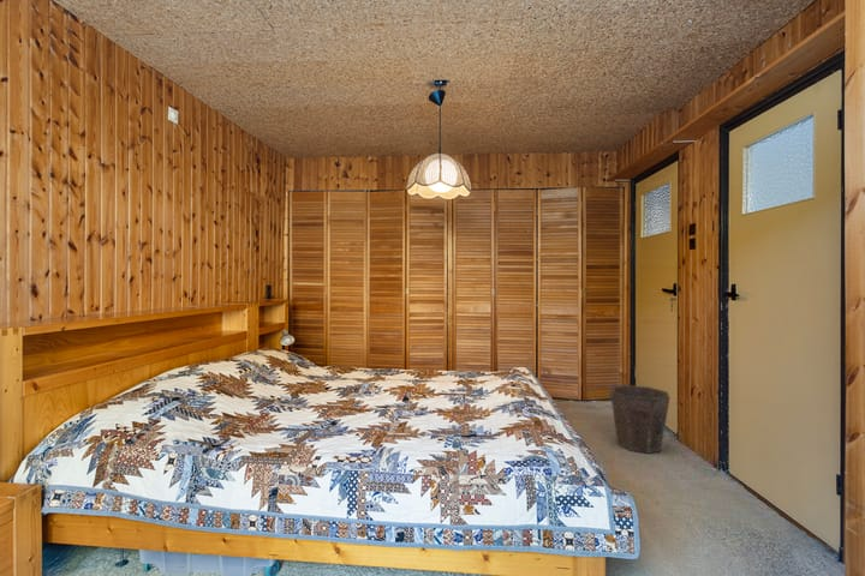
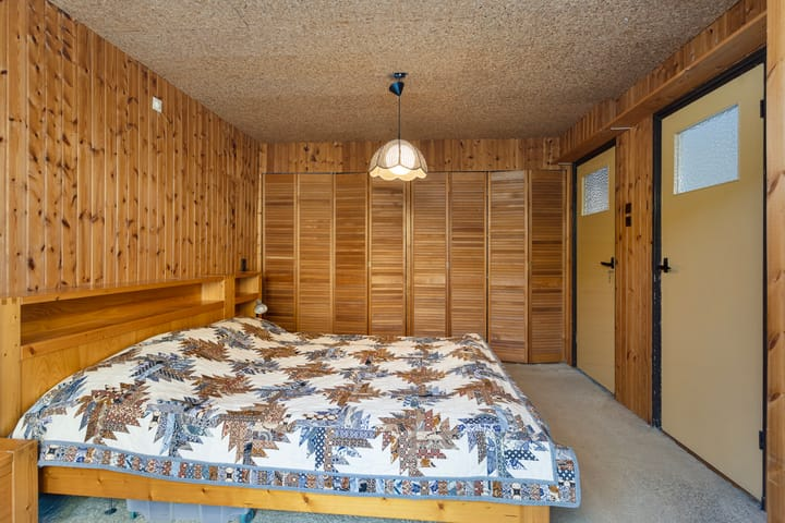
- waste bin [609,384,670,455]
